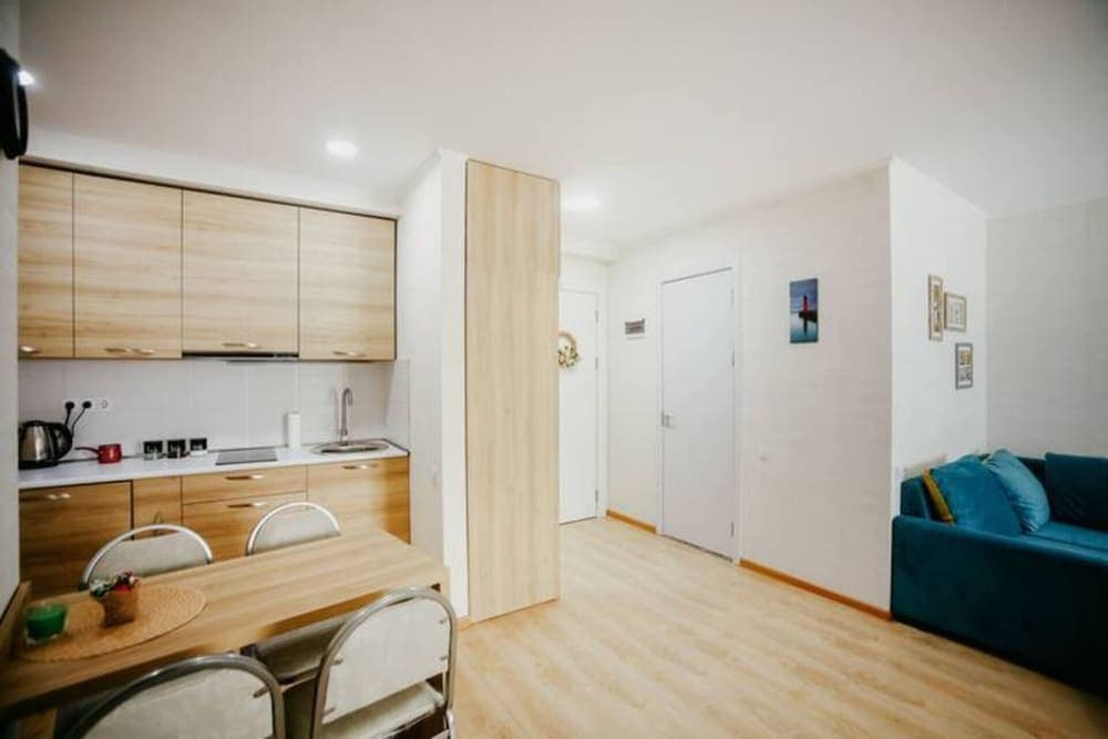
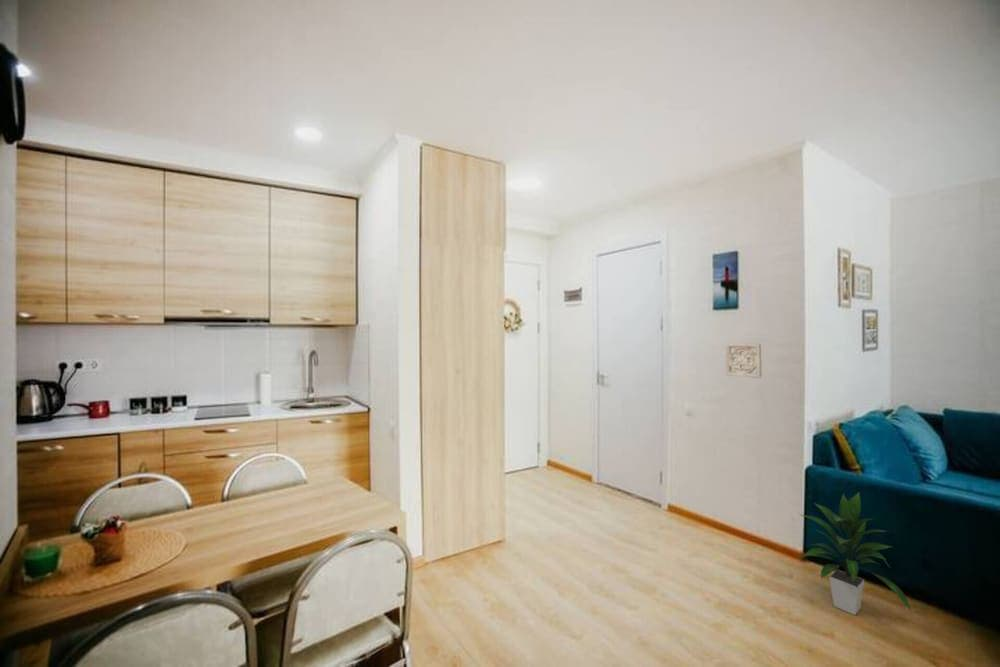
+ wall ornament [724,342,762,379]
+ indoor plant [795,492,913,616]
